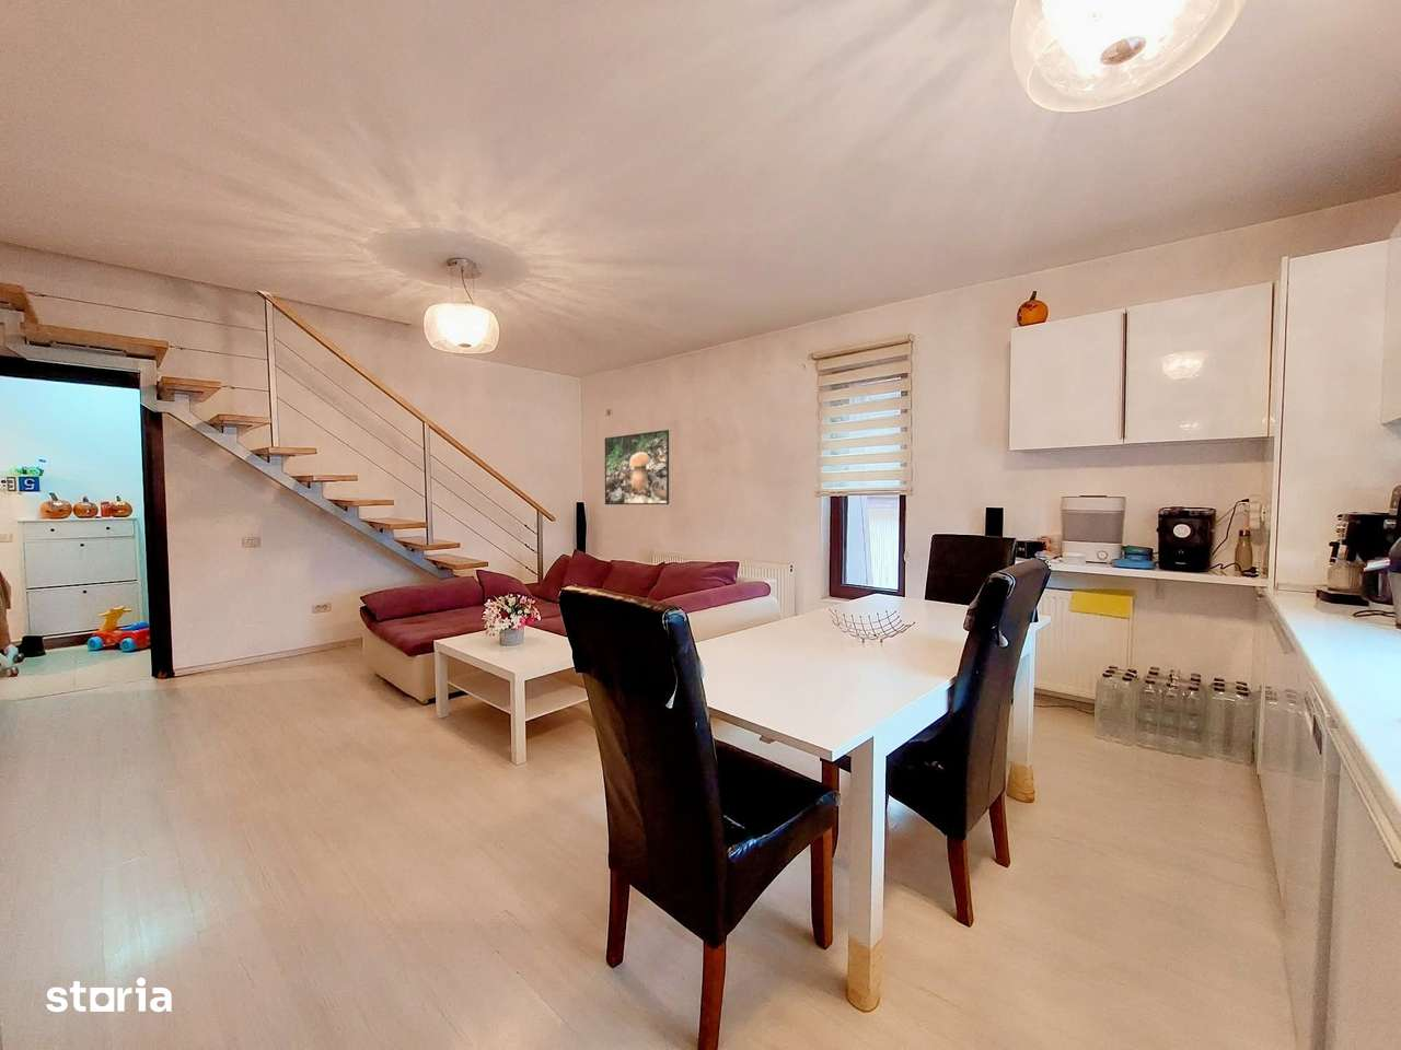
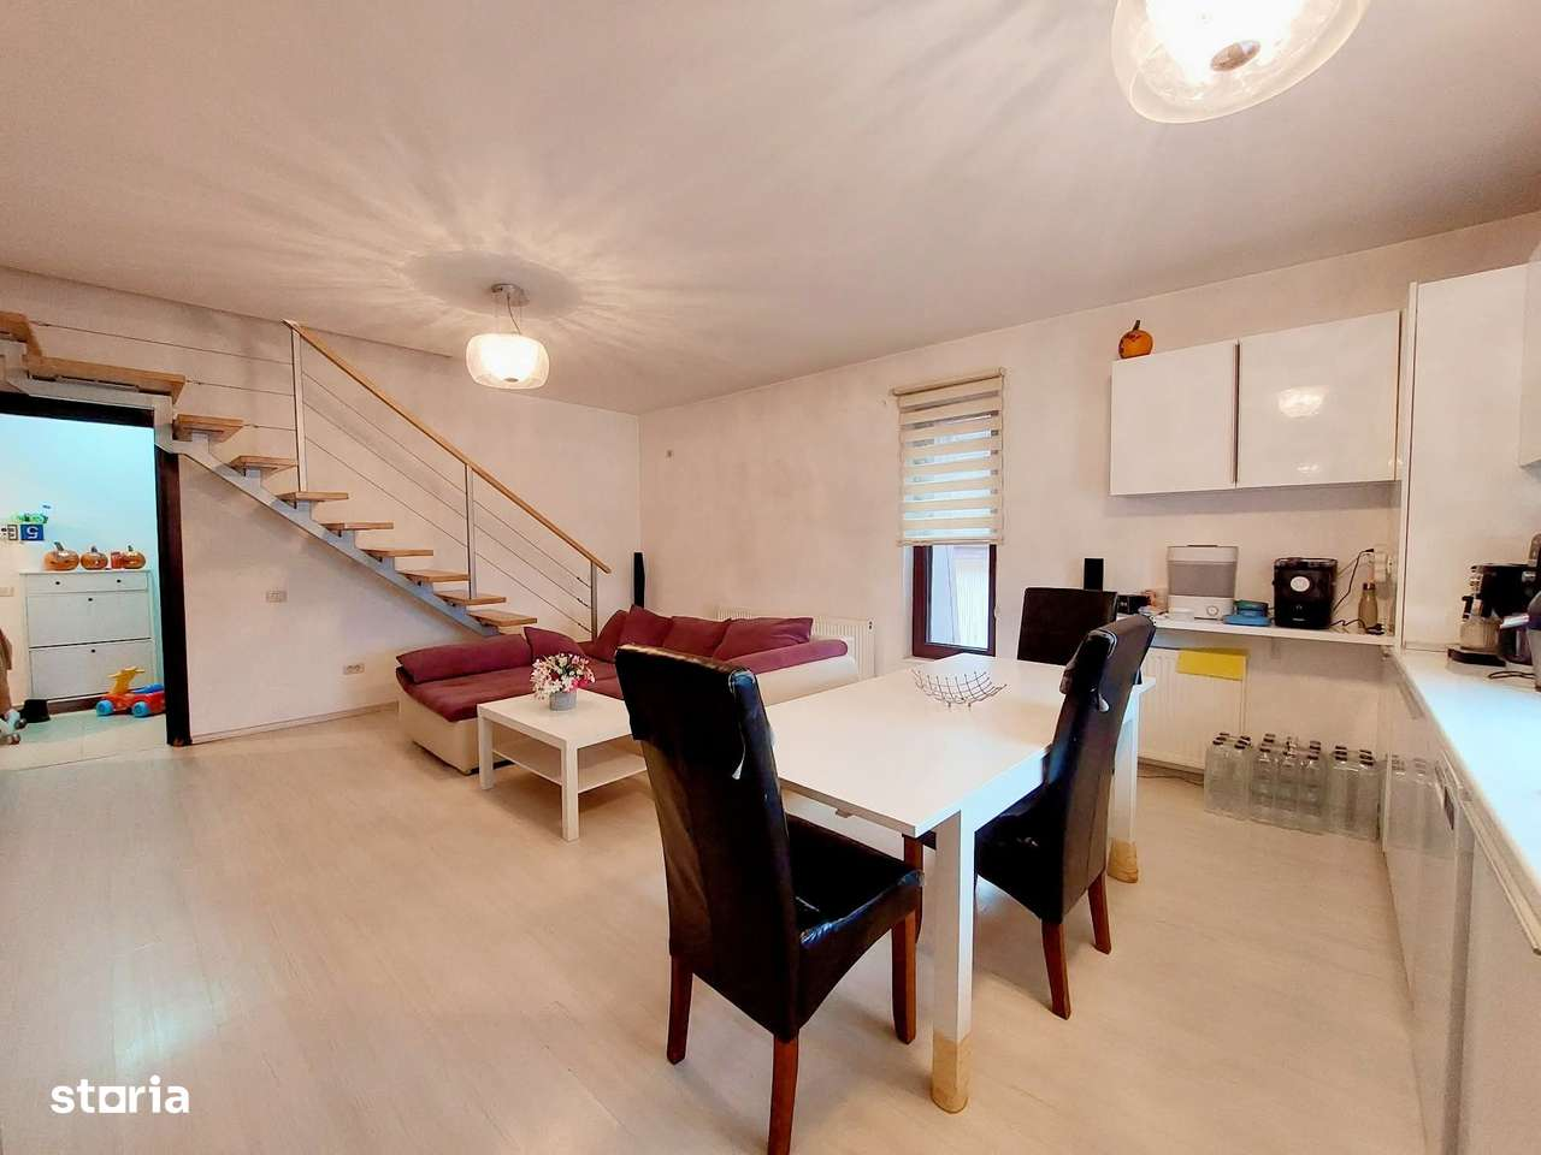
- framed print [605,429,670,505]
